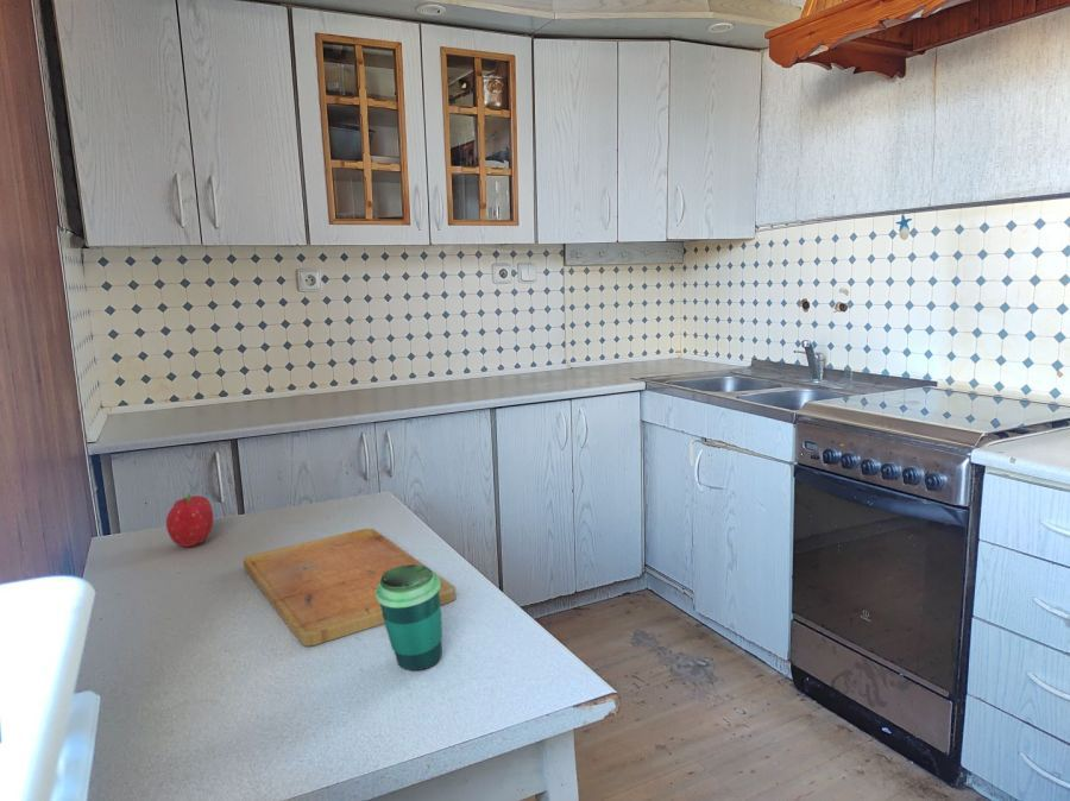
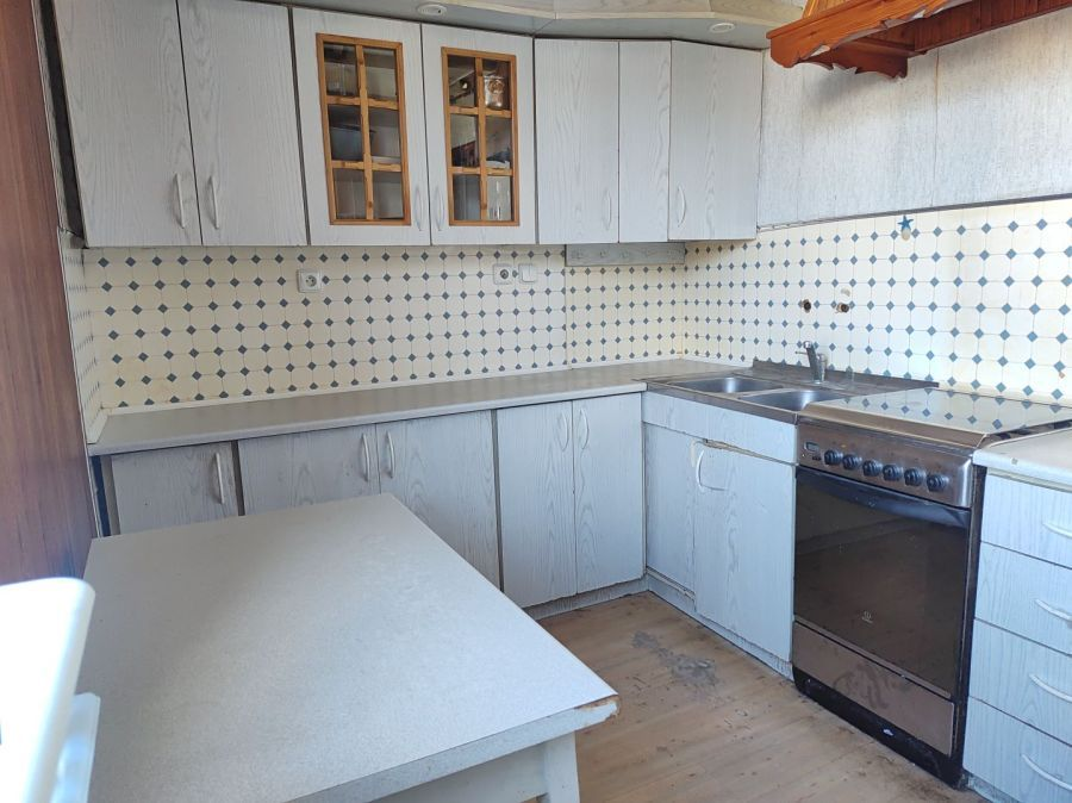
- cutting board [243,528,457,648]
- fruit [165,492,214,548]
- cup [376,565,443,671]
